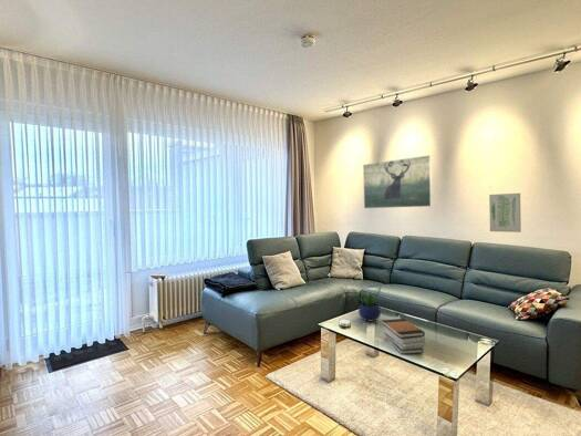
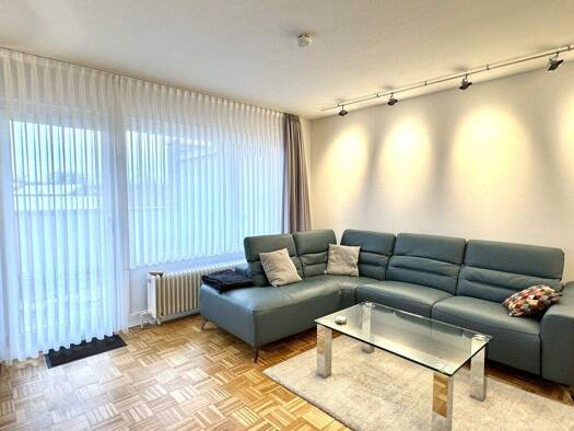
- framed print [362,154,433,209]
- wall art [488,193,522,233]
- potted plant [352,284,383,323]
- book stack [381,318,426,355]
